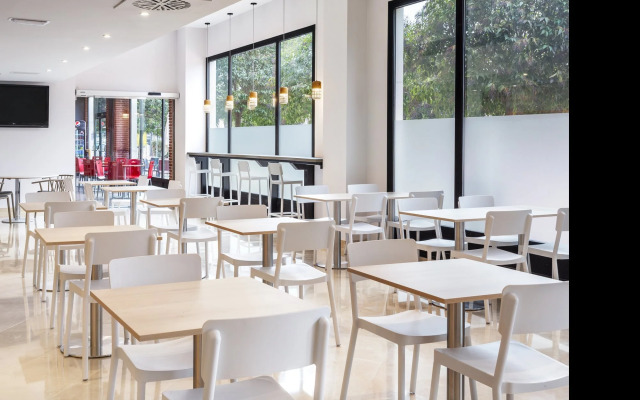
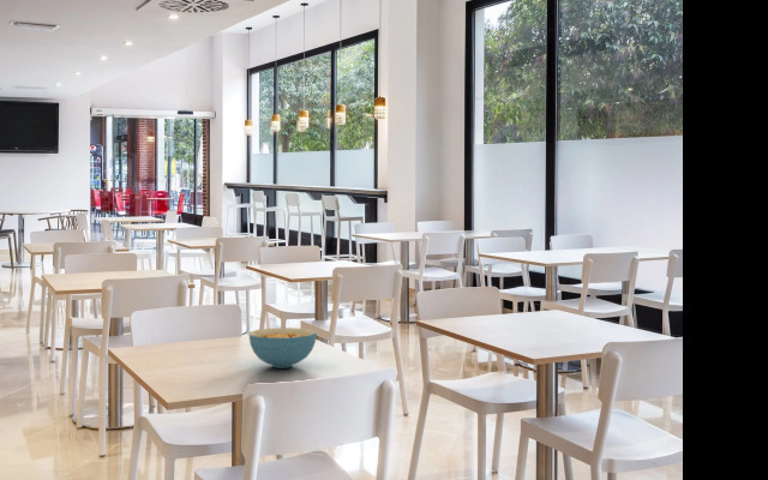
+ cereal bowl [247,326,318,370]
